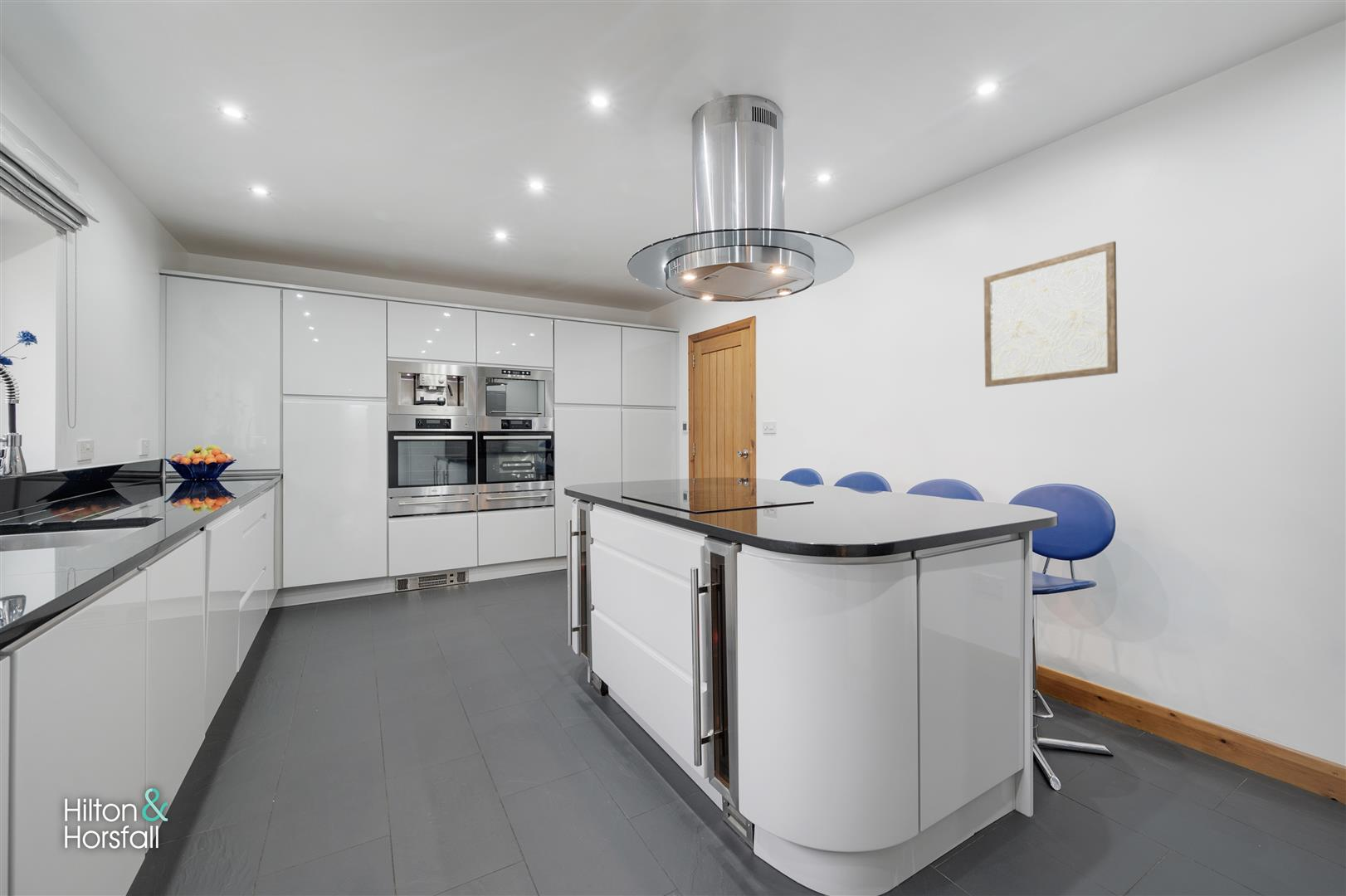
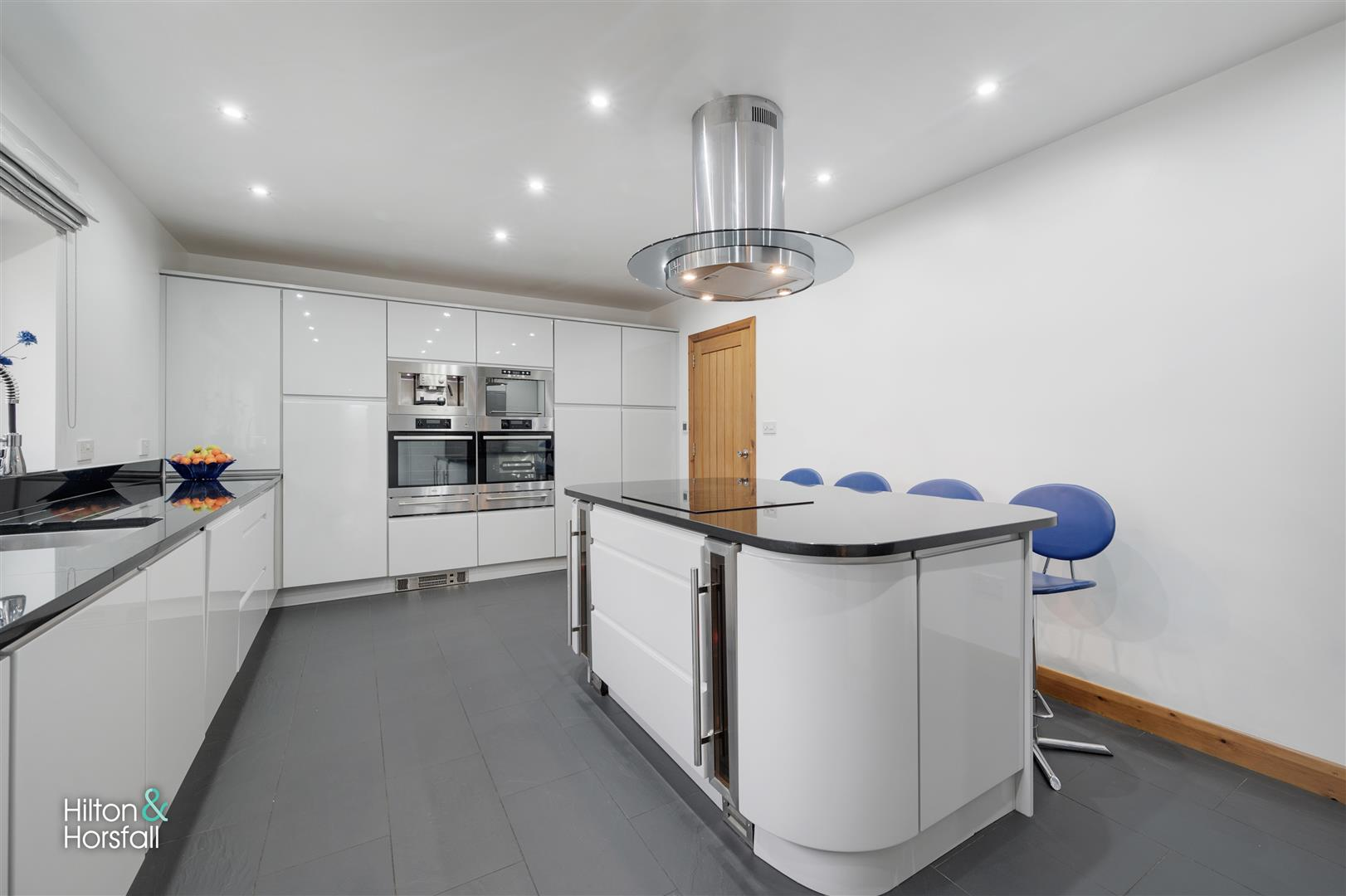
- wall art [983,241,1119,387]
